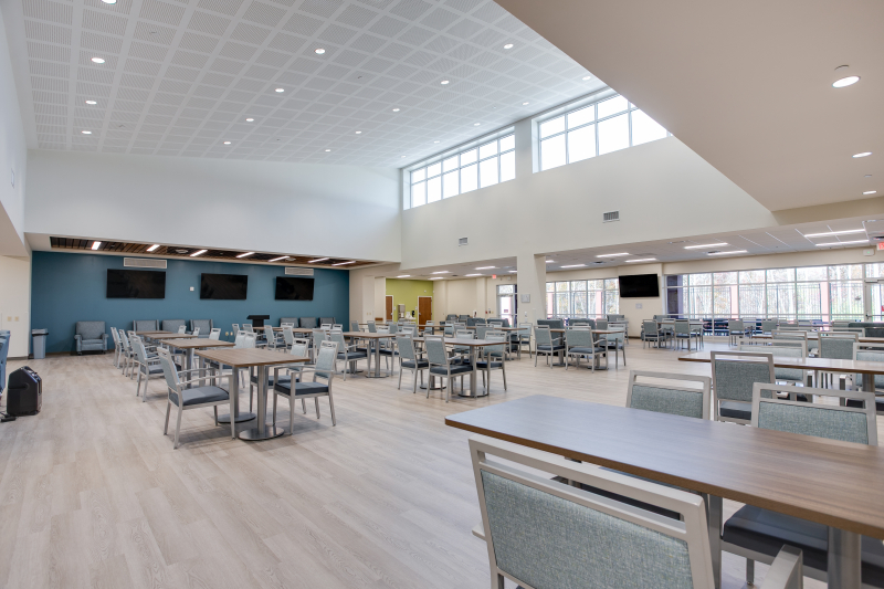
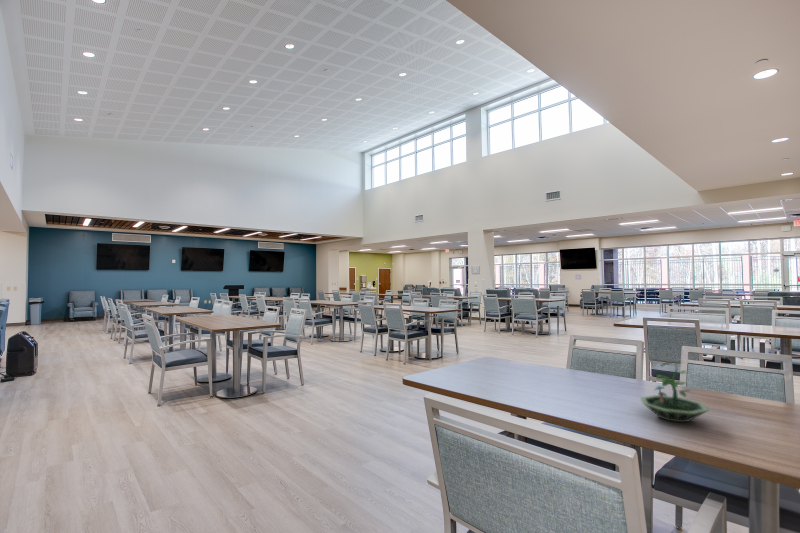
+ terrarium [639,360,710,424]
